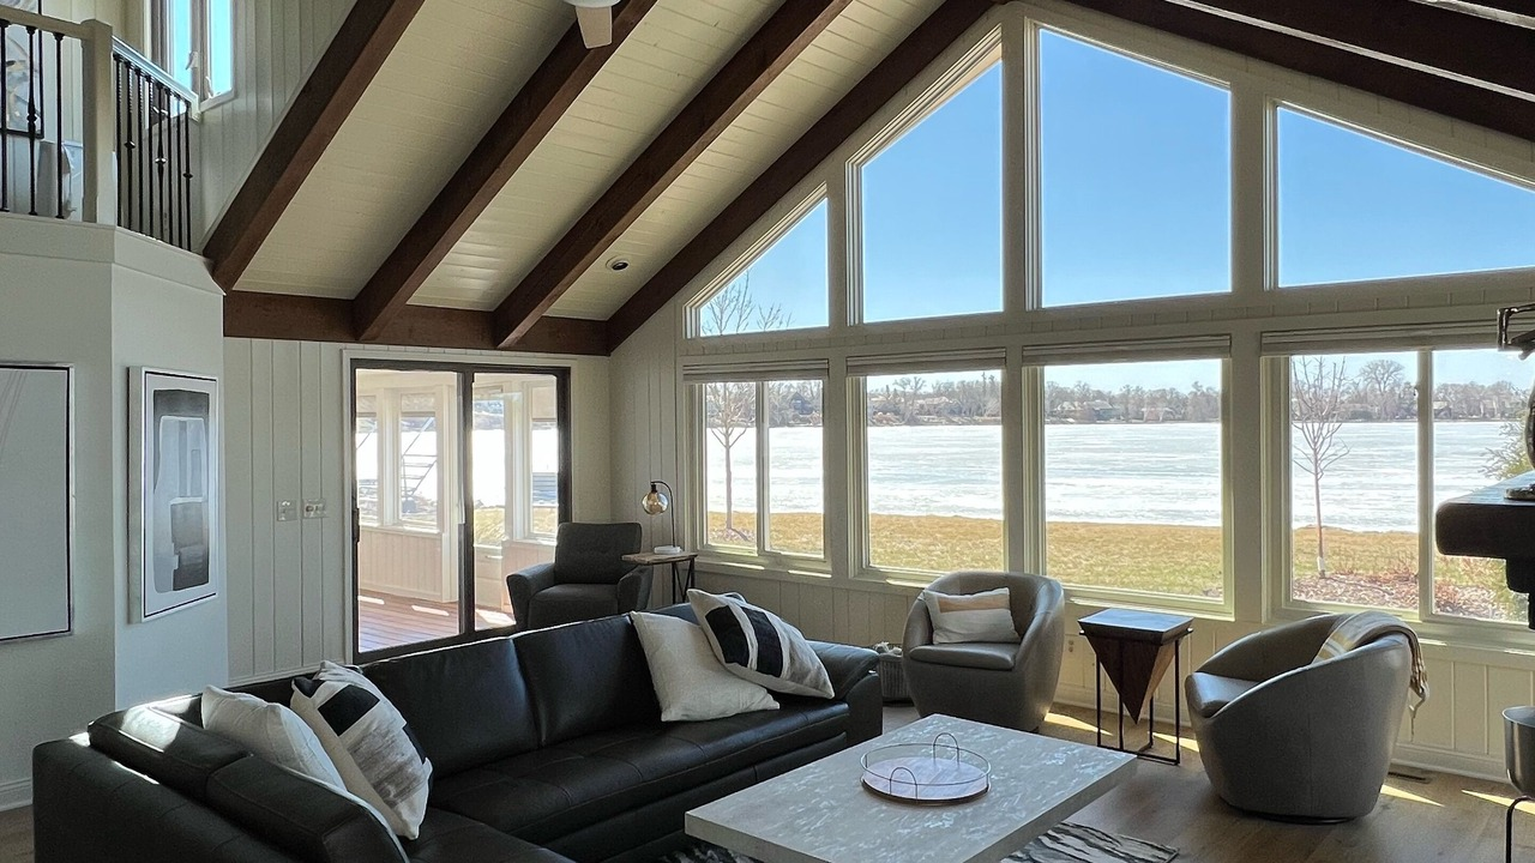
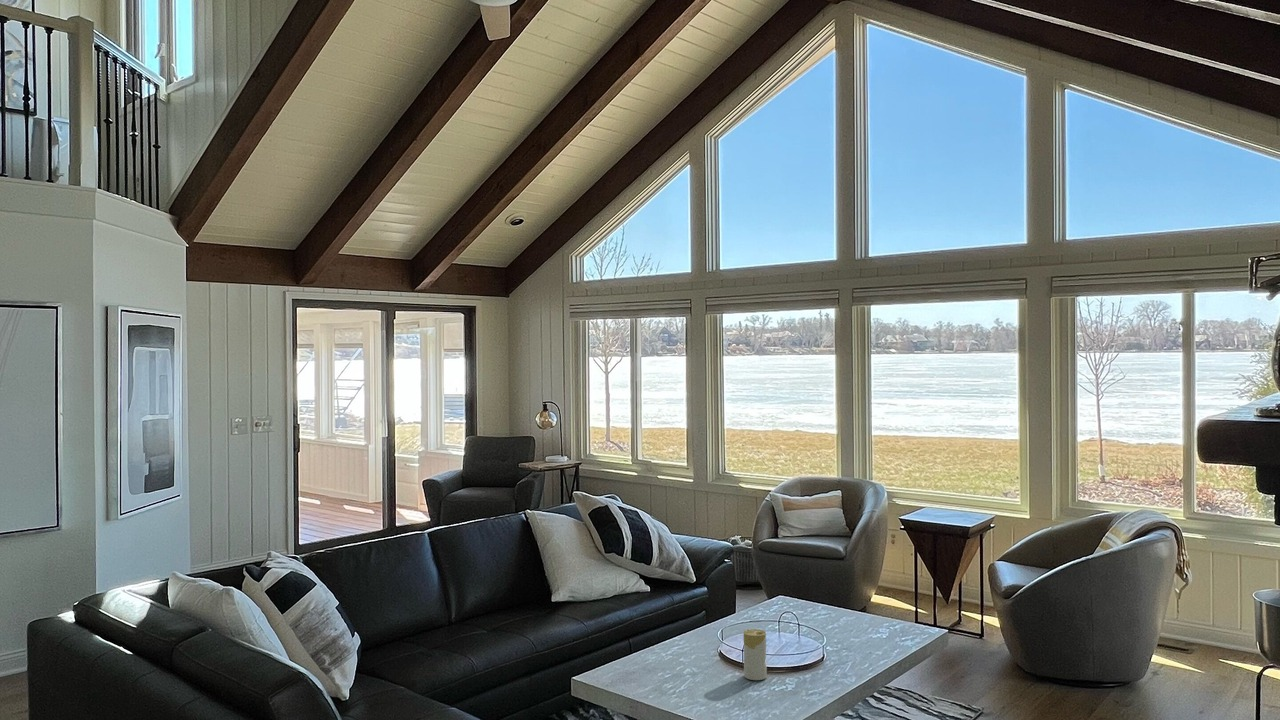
+ candle [743,628,768,681]
